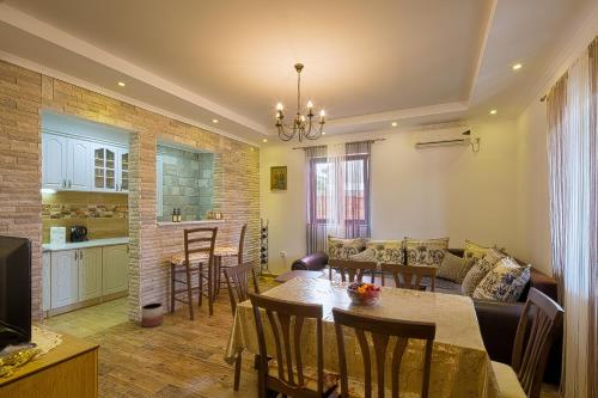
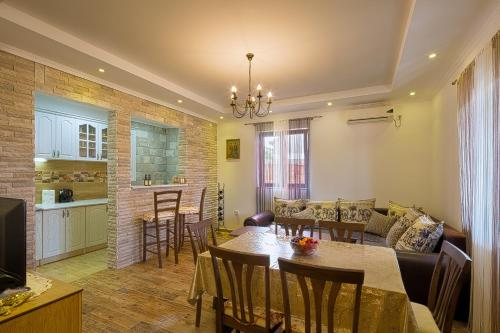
- planter [140,301,164,329]
